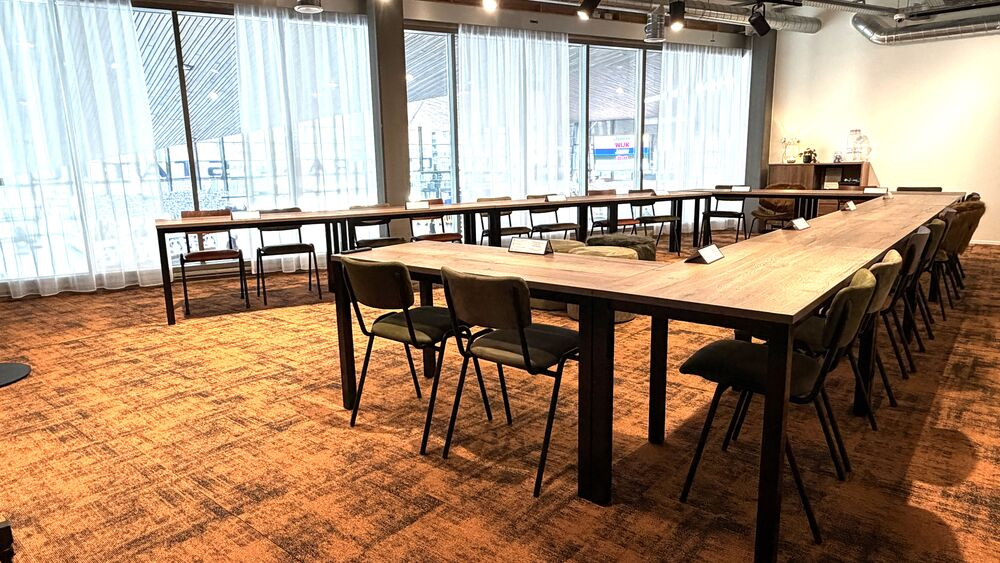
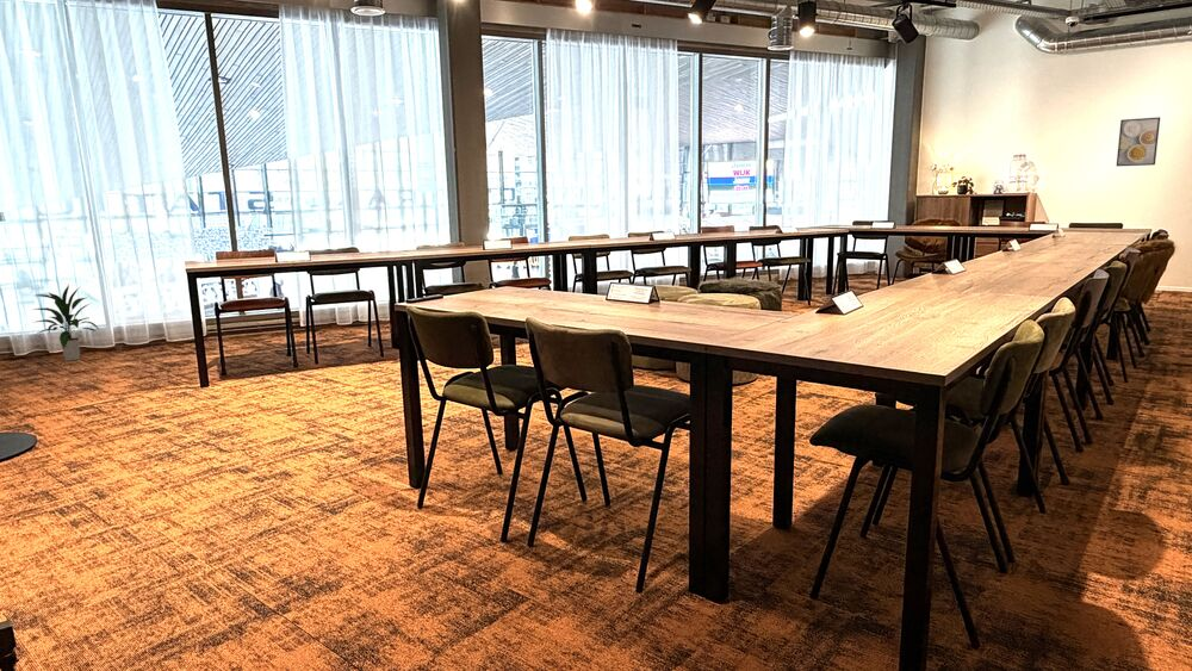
+ indoor plant [32,284,99,362]
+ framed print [1116,116,1161,167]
